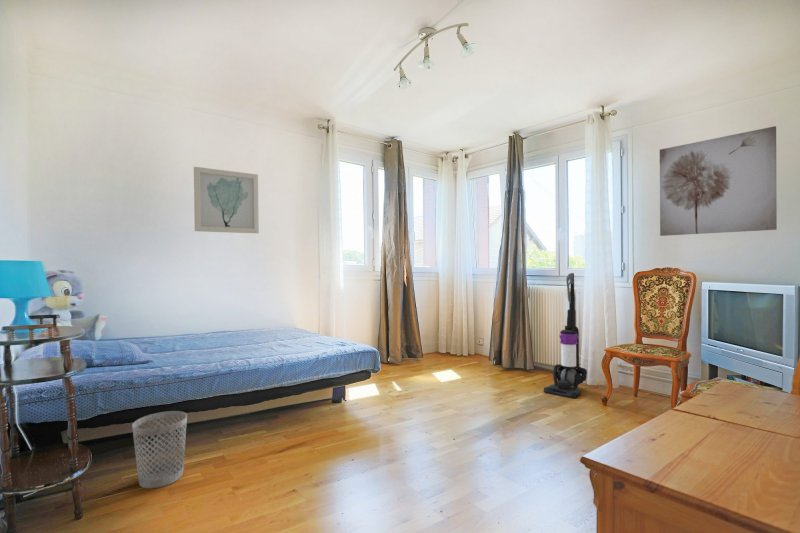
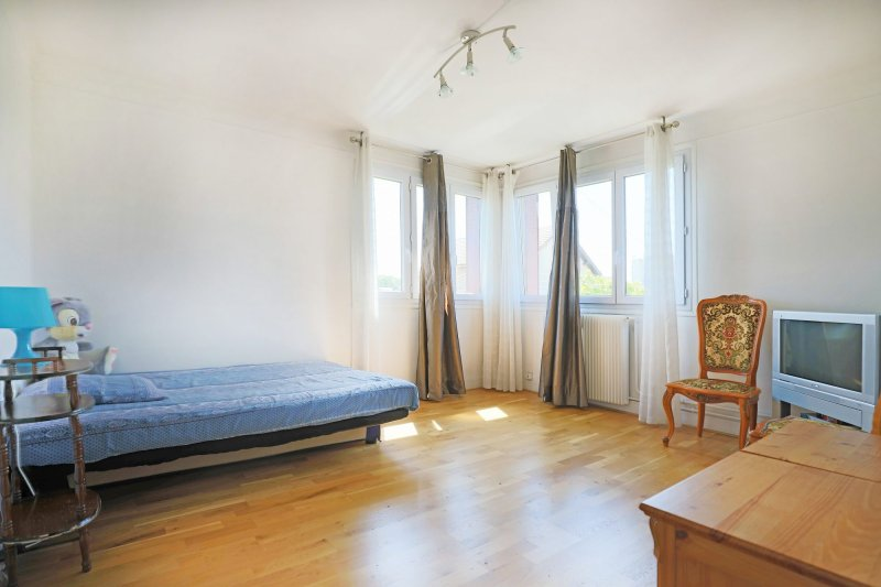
- wall art [659,125,778,237]
- vacuum cleaner [543,272,588,399]
- wastebasket [131,410,188,489]
- wall art [193,166,260,234]
